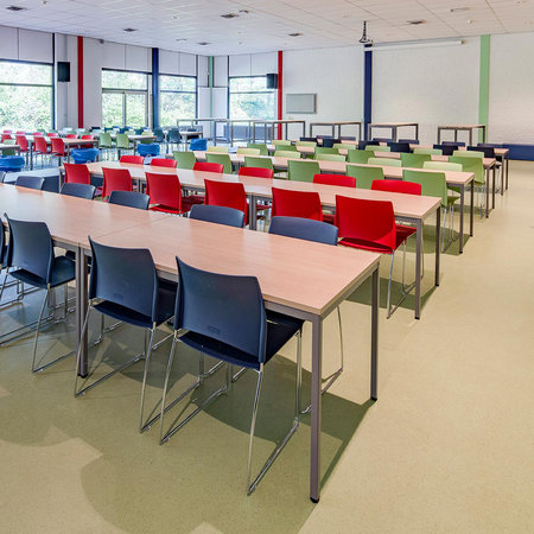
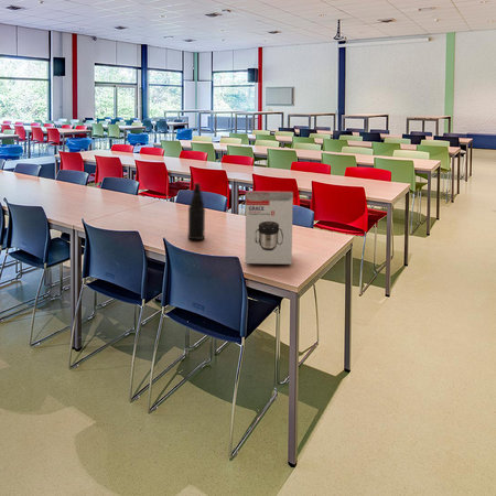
+ bottle [186,182,206,241]
+ lunch box [245,191,294,266]
